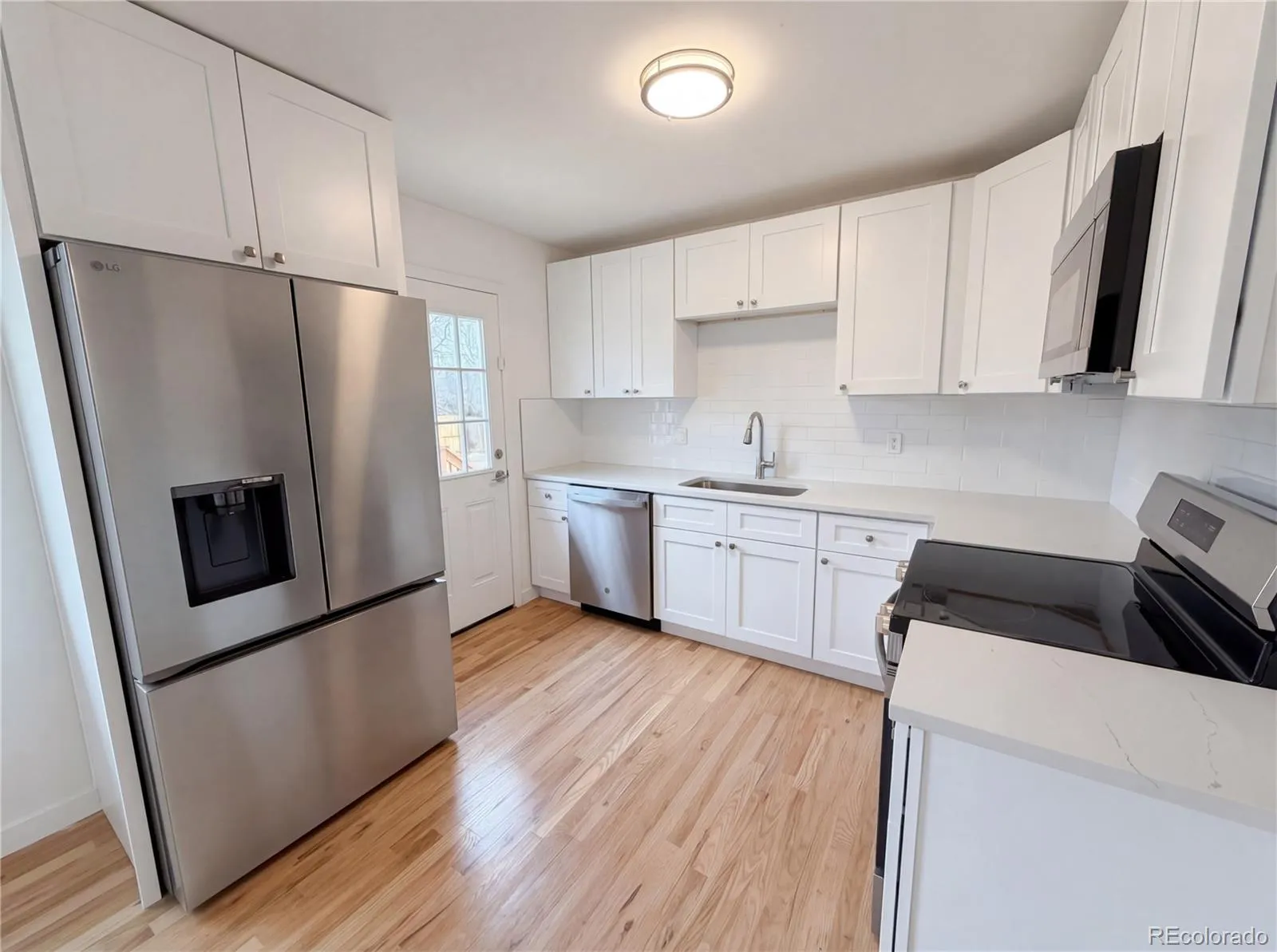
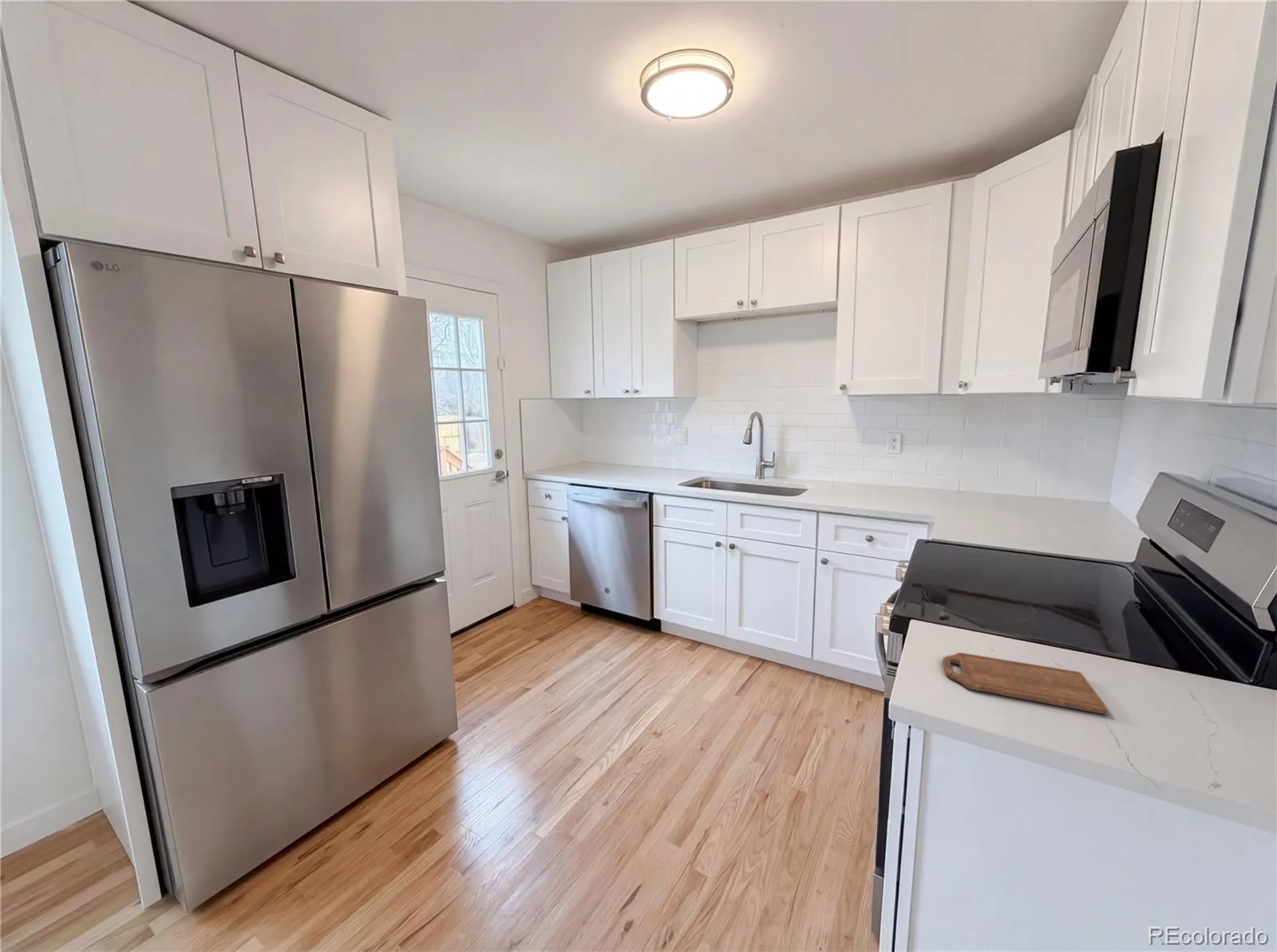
+ cutting board [942,652,1109,716]
